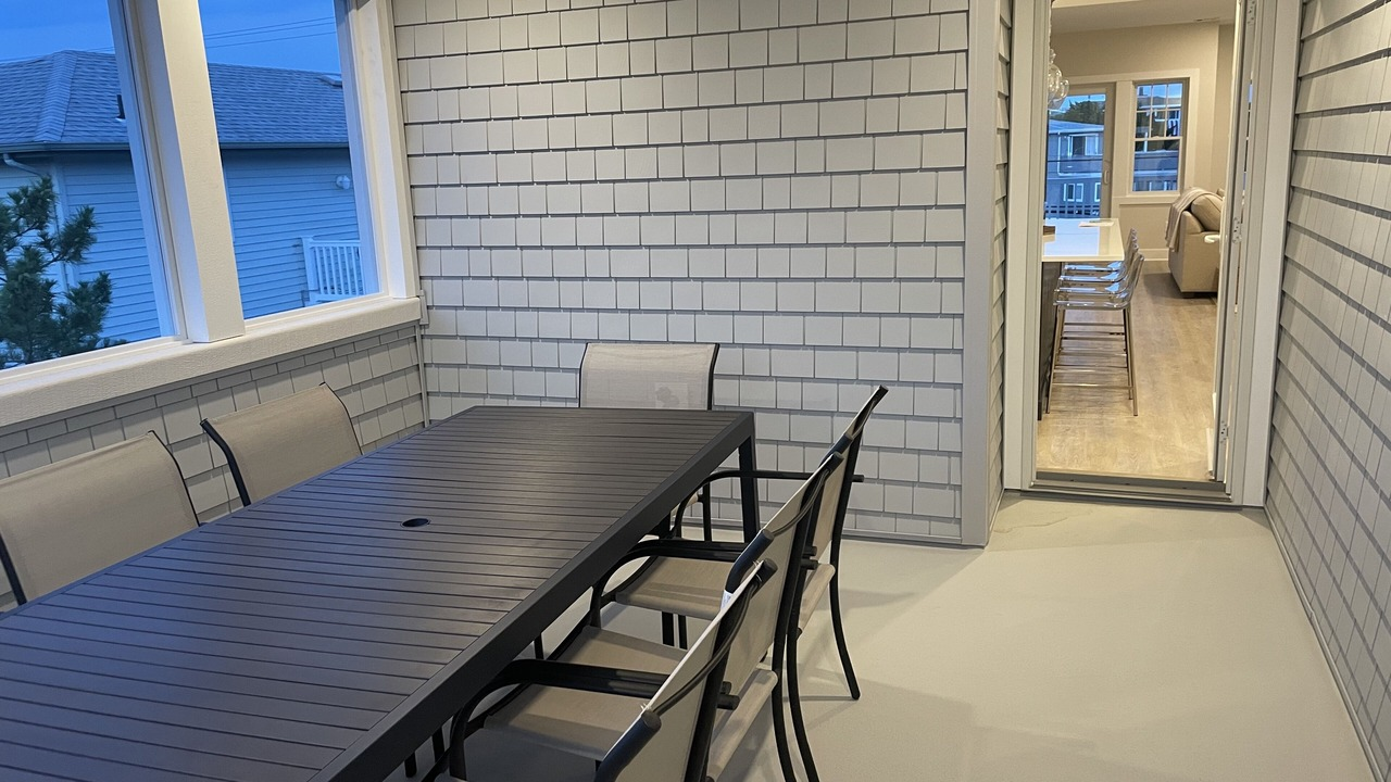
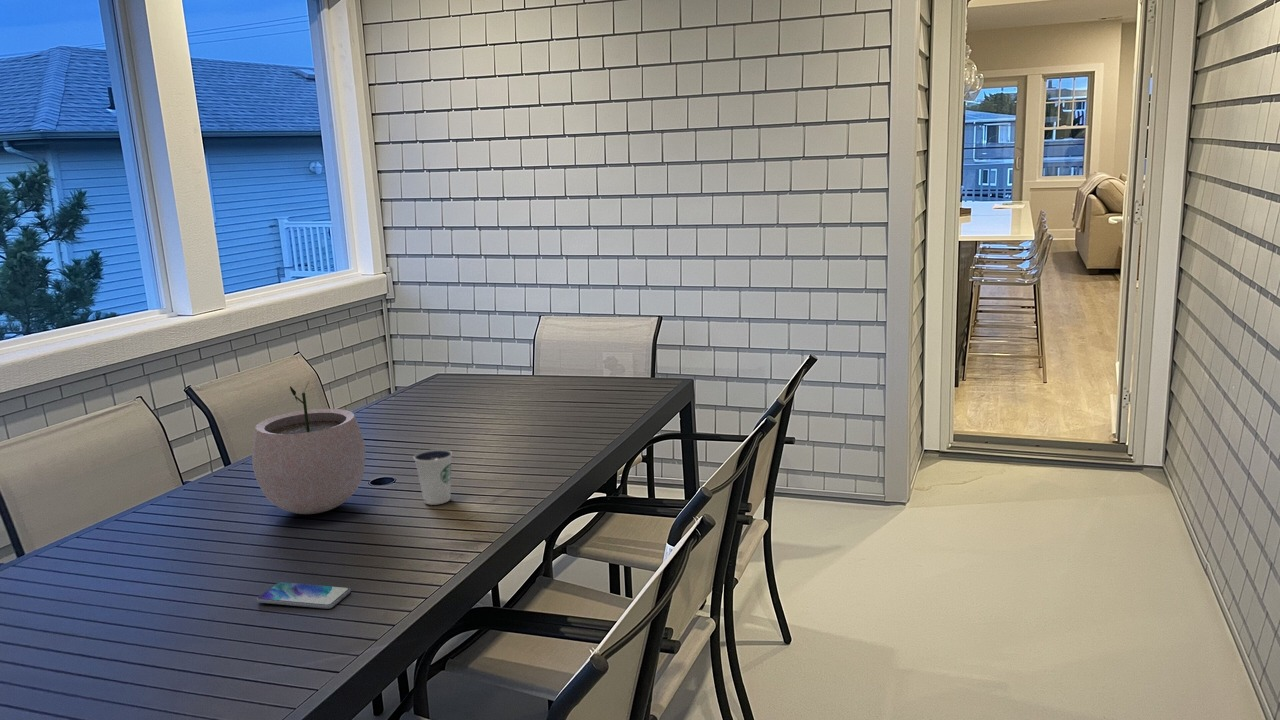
+ dixie cup [413,448,453,506]
+ smartphone [256,581,352,610]
+ plant pot [251,379,367,515]
